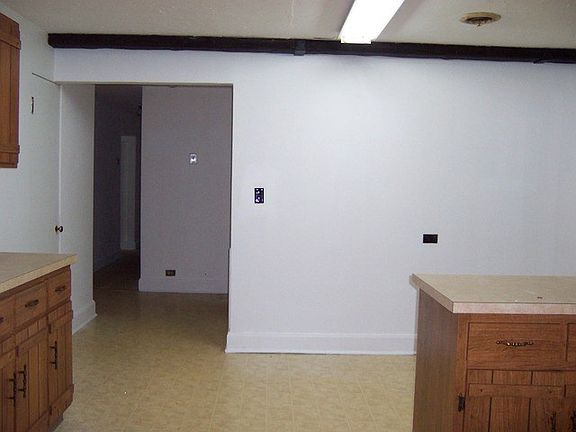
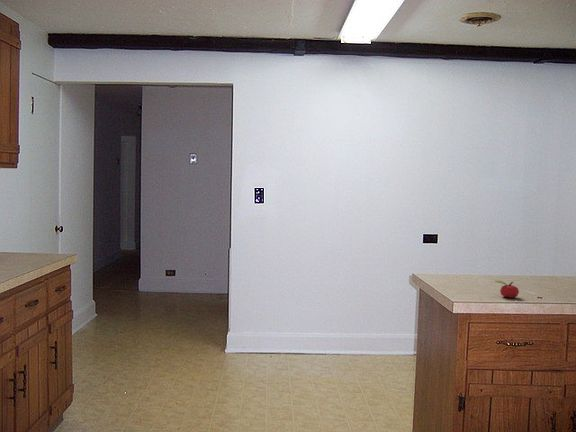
+ apple [494,280,520,299]
